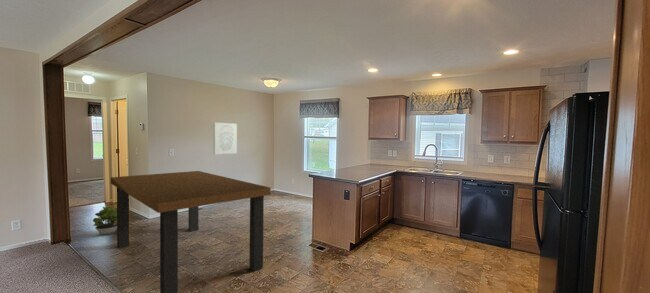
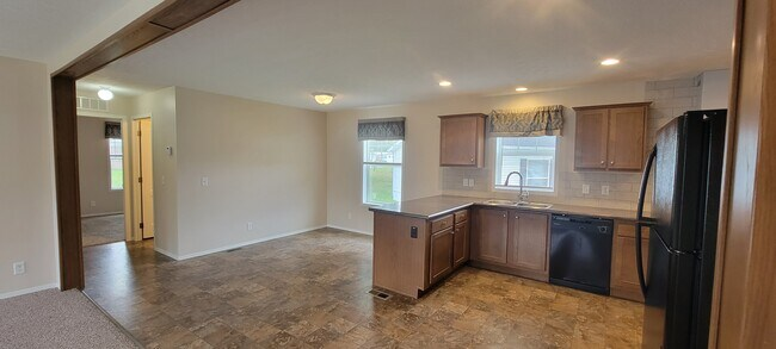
- wall art [213,122,238,155]
- potted plant [92,205,117,236]
- dining table [110,170,272,293]
